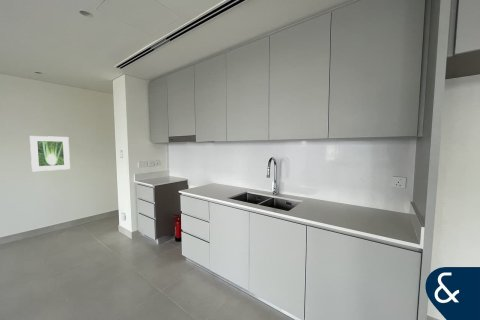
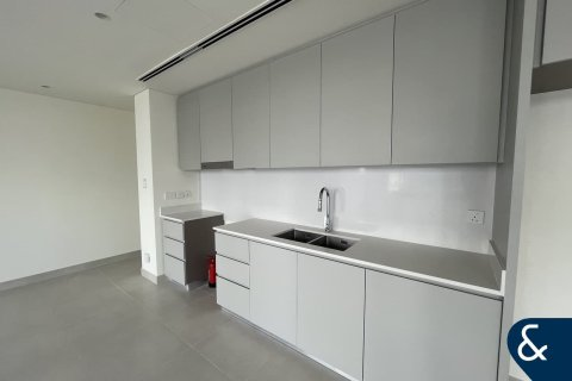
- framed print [29,135,71,172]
